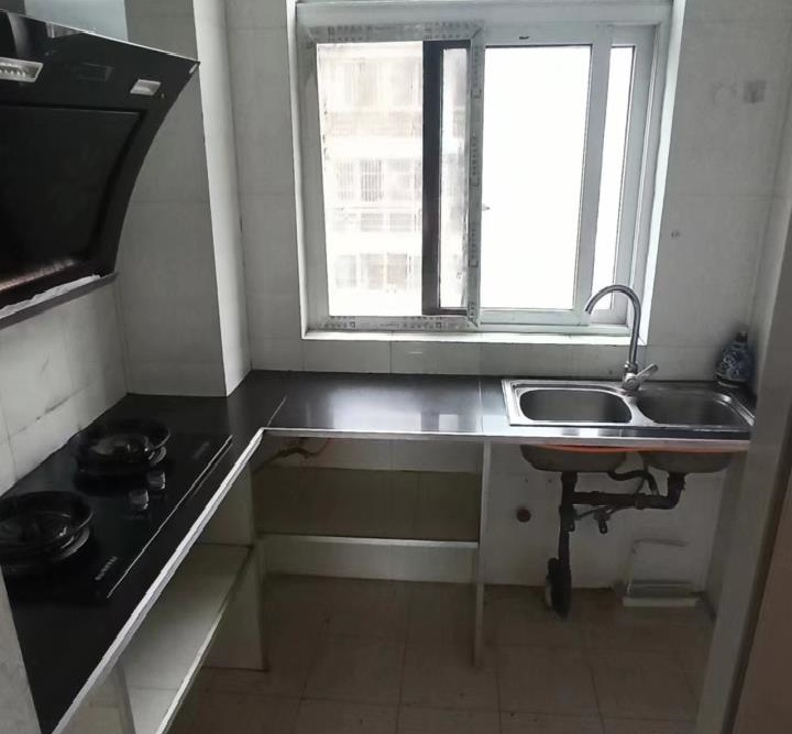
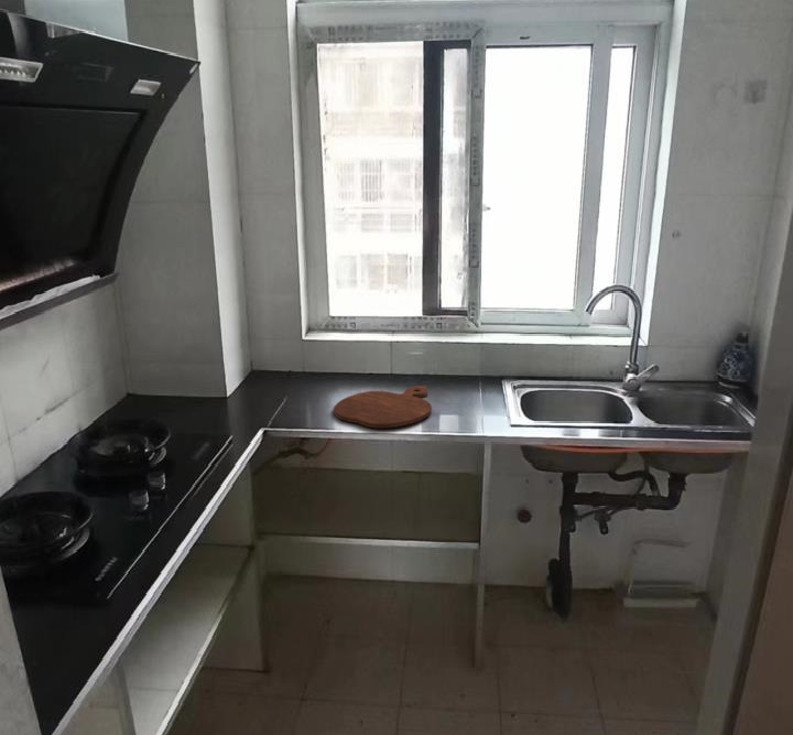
+ cutting board [333,385,433,429]
